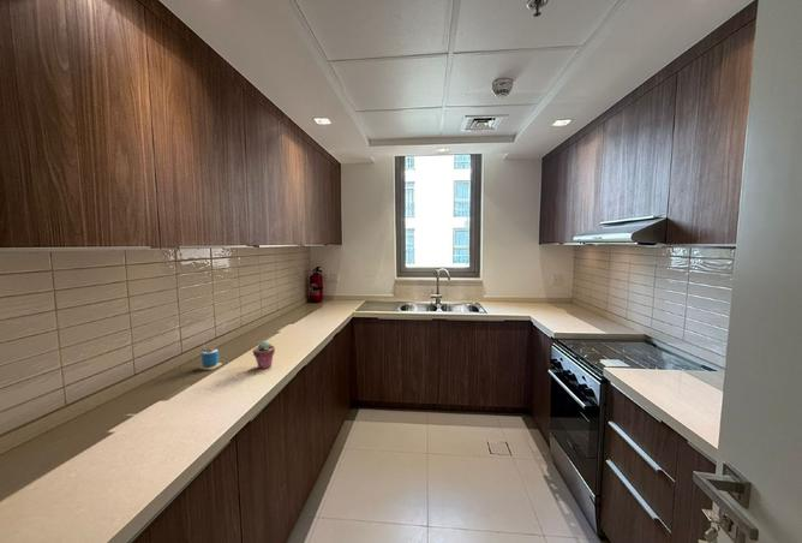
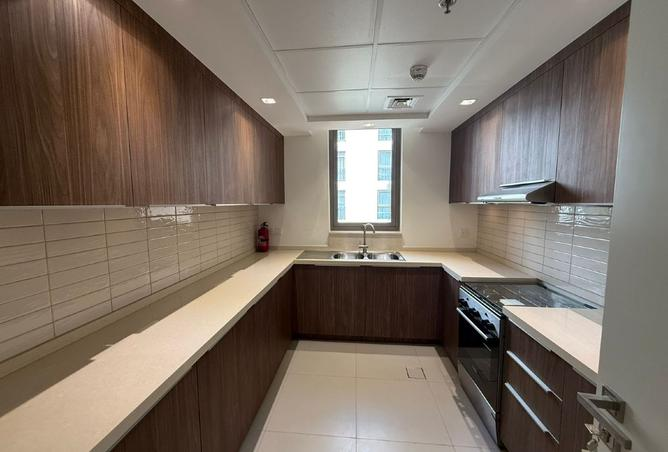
- cup [198,340,223,371]
- potted succulent [252,340,276,370]
